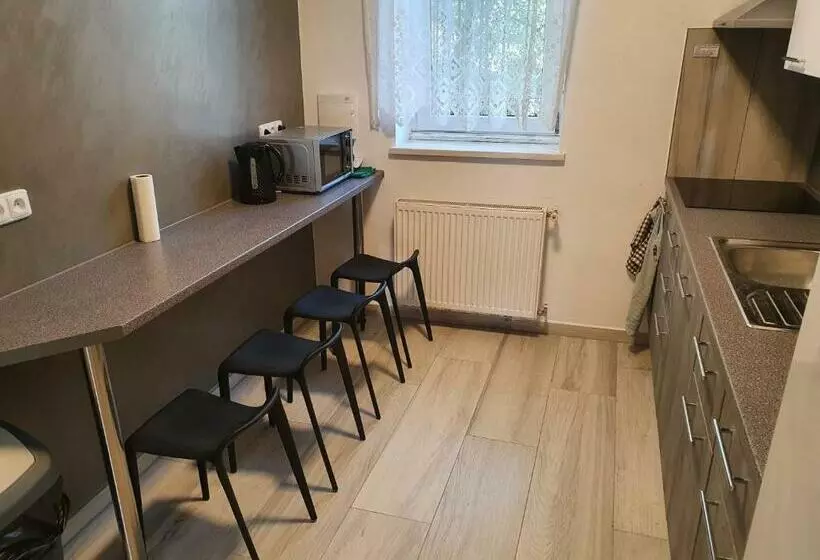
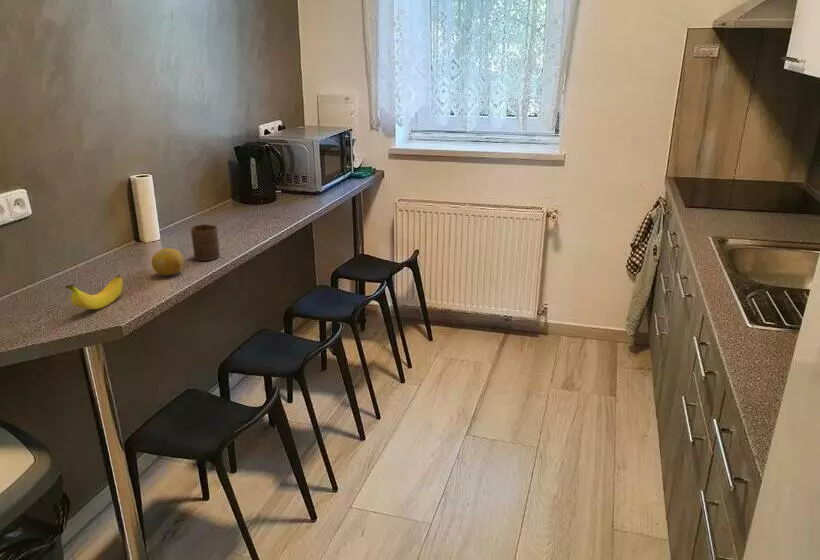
+ fruit [151,247,184,277]
+ cup [190,223,221,262]
+ banana [64,274,124,310]
